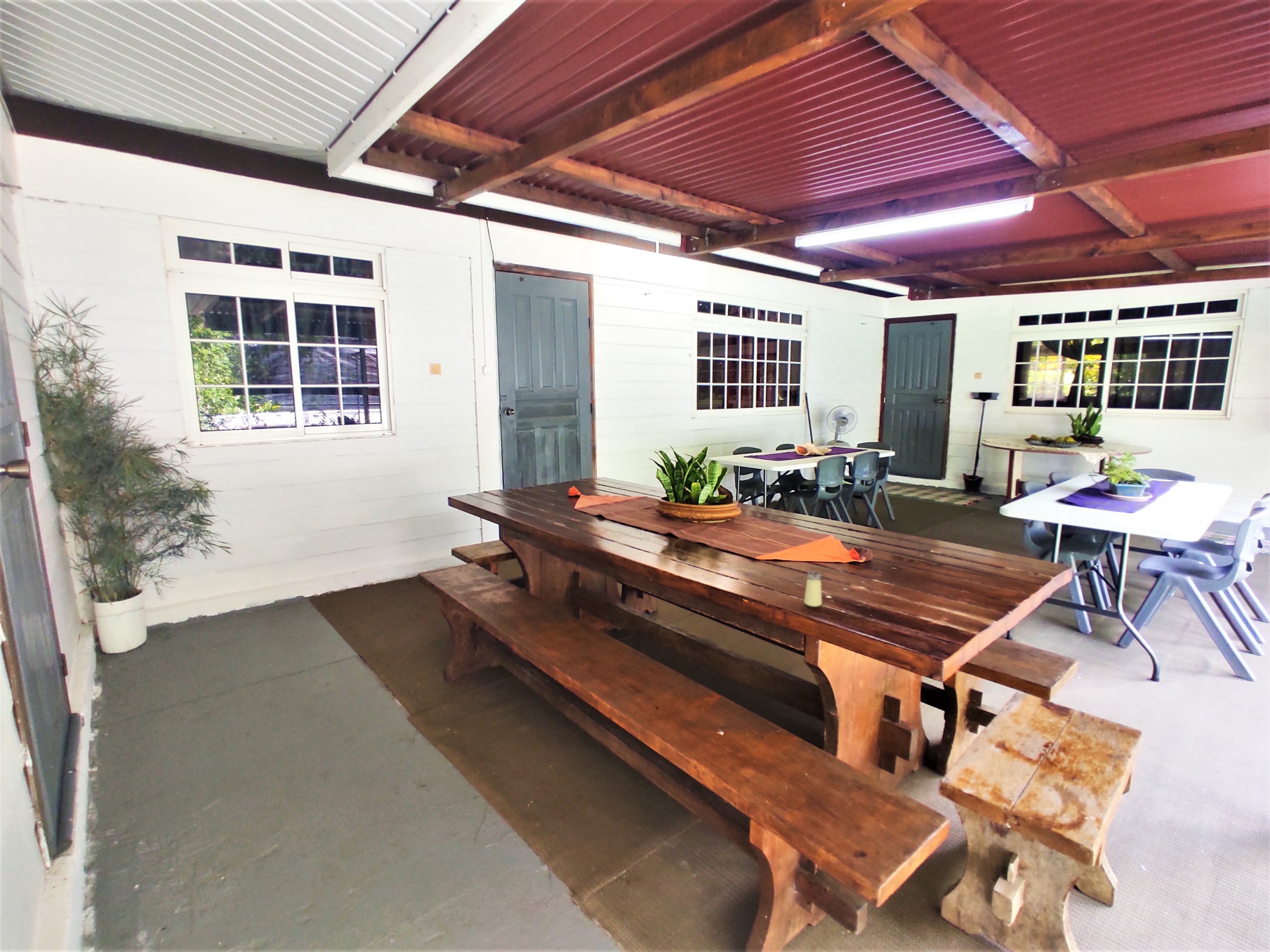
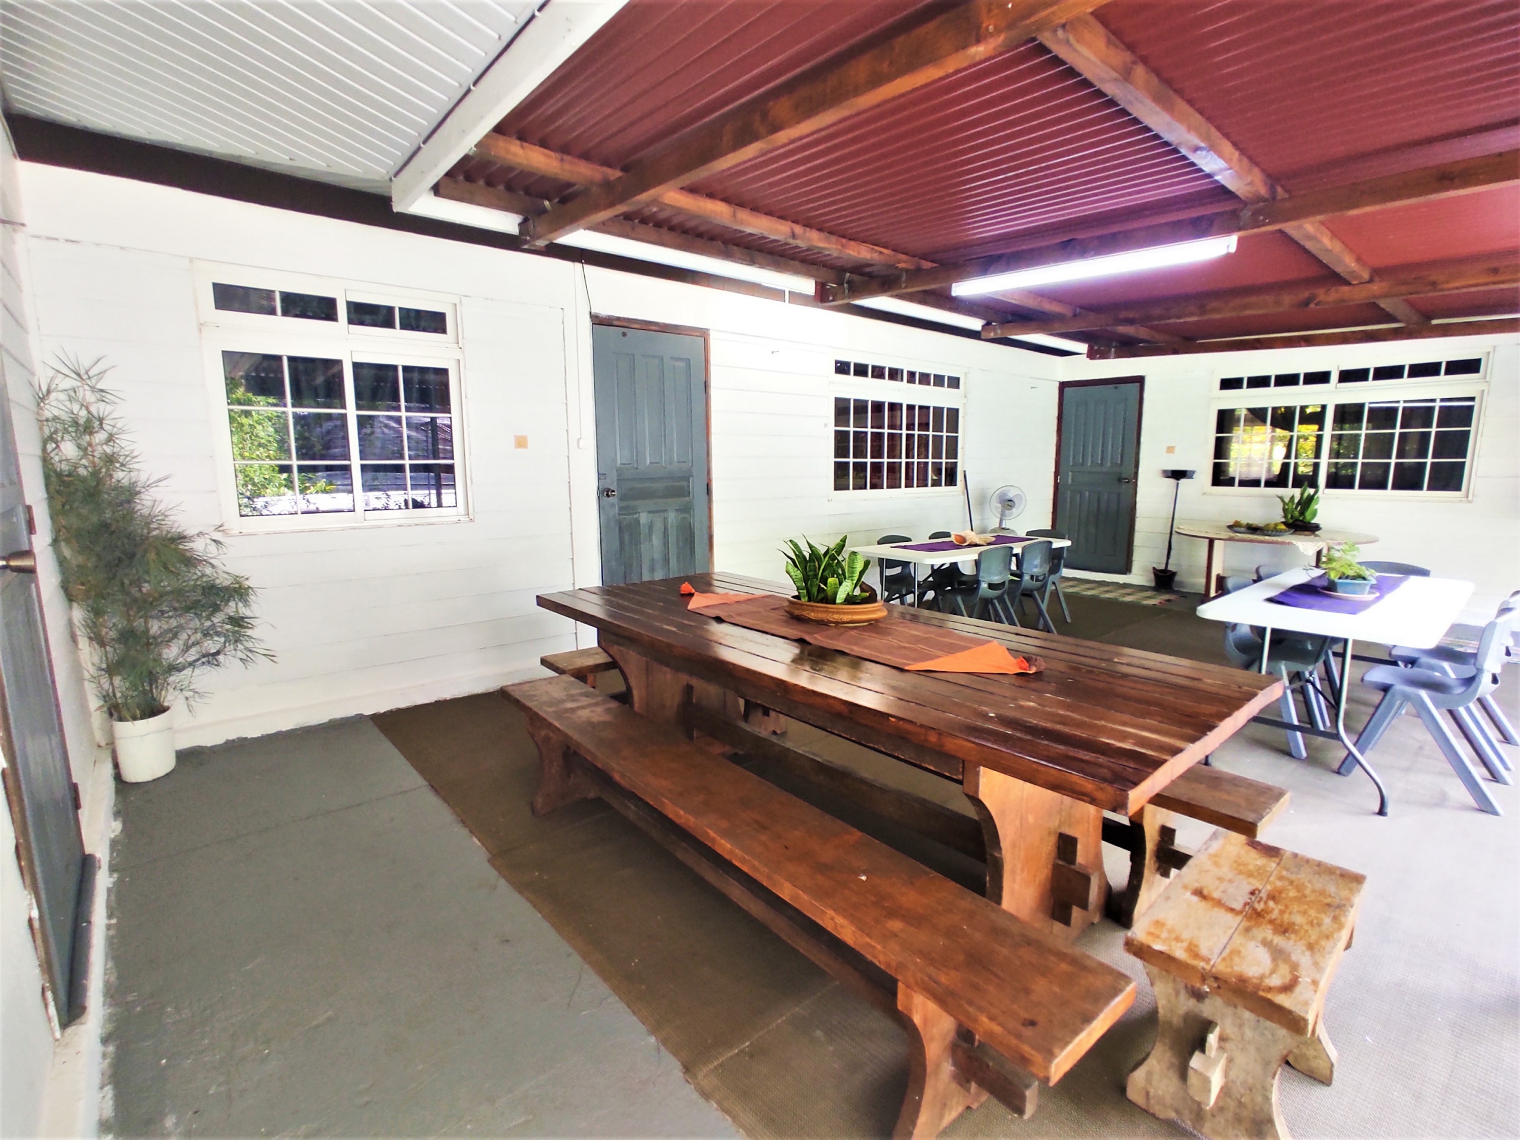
- saltshaker [804,571,823,607]
